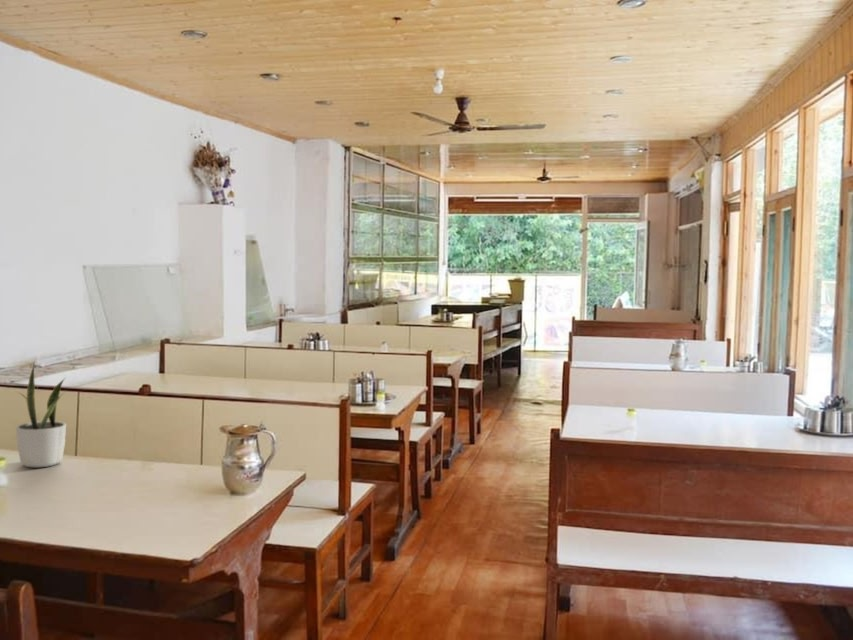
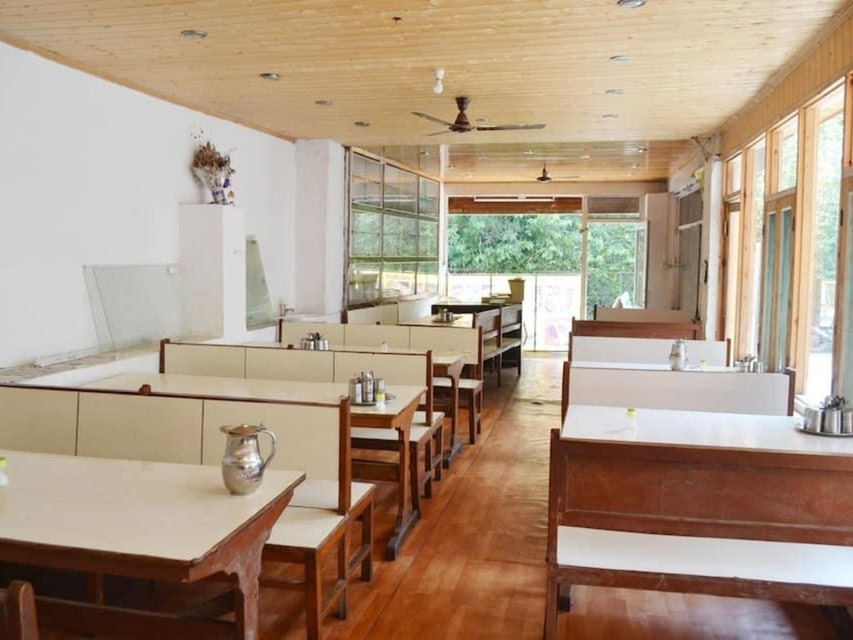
- potted plant [15,360,68,469]
